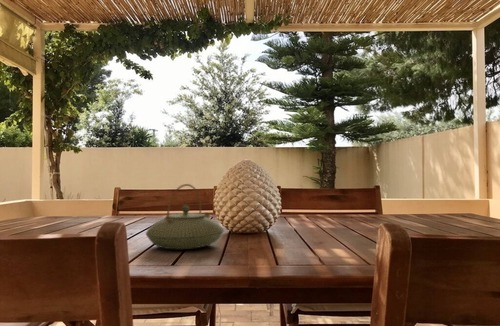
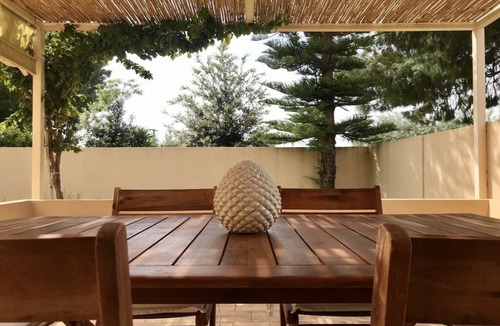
- teapot [145,183,225,250]
